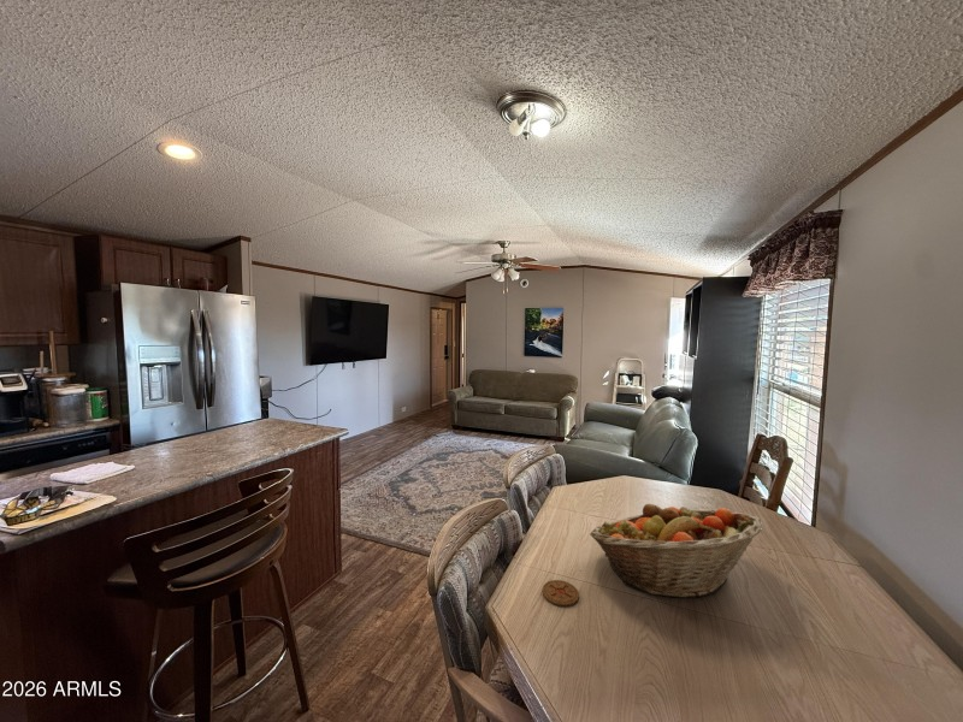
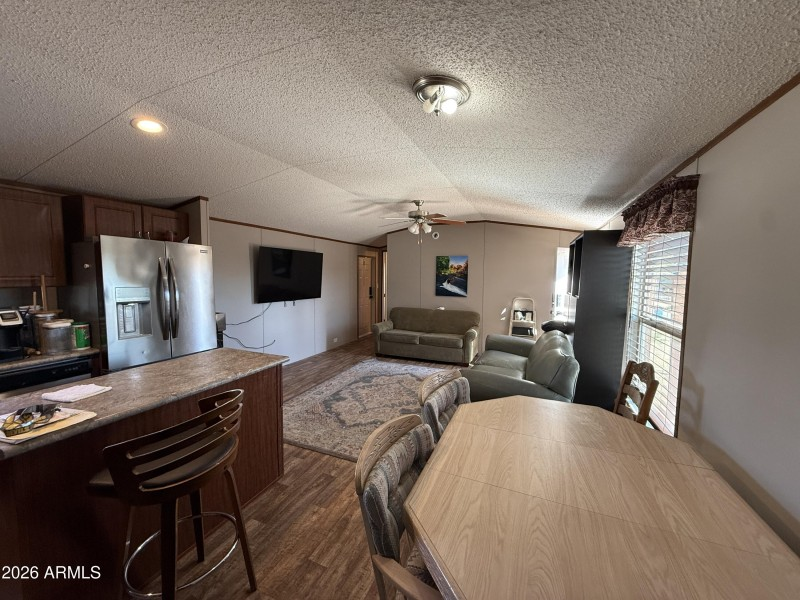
- fruit basket [589,503,764,599]
- coaster [542,579,580,606]
